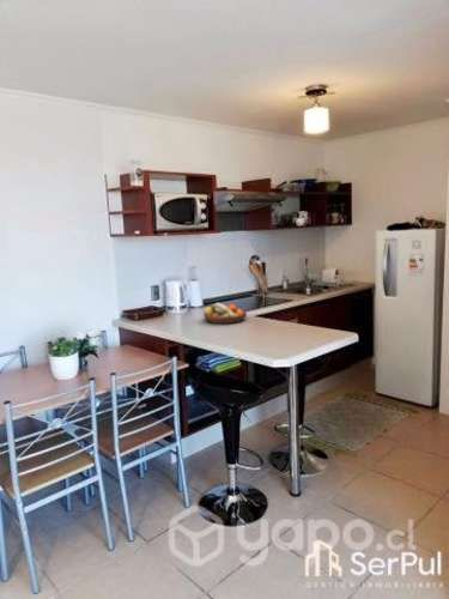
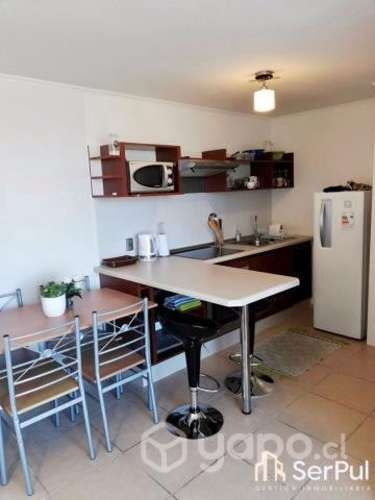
- fruit bowl [202,302,248,325]
